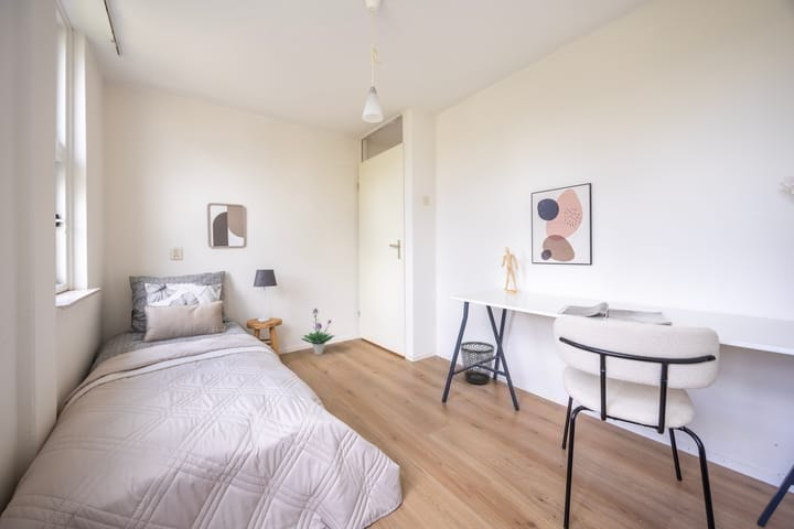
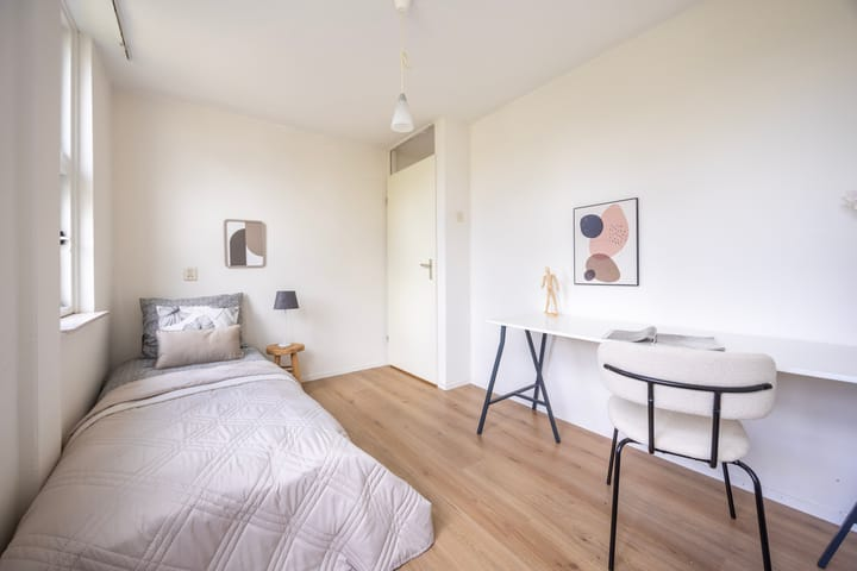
- wastebasket [460,341,495,386]
- potted plant [300,306,336,356]
